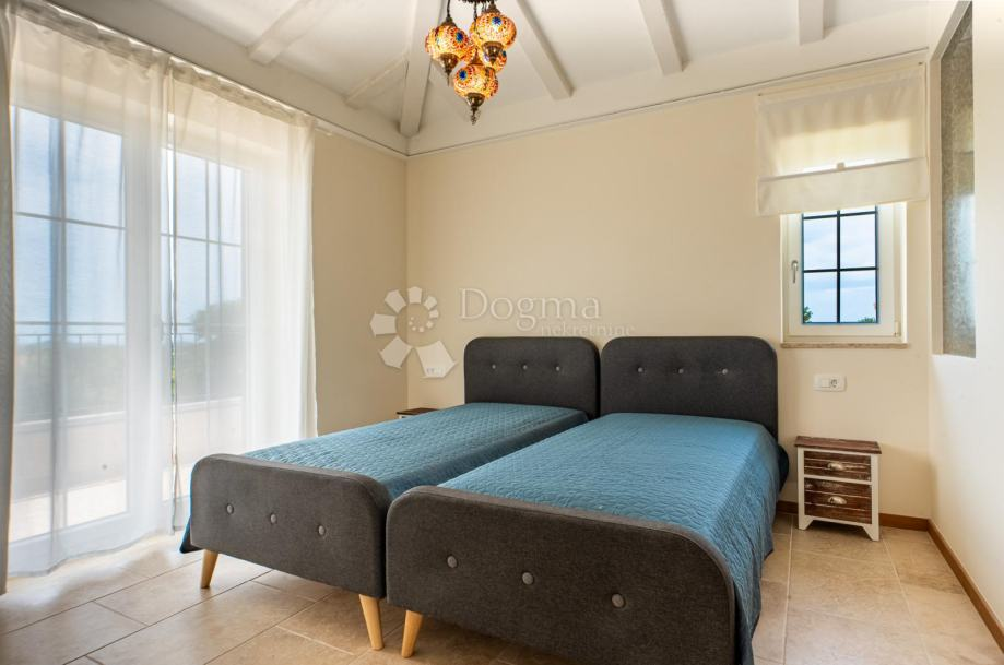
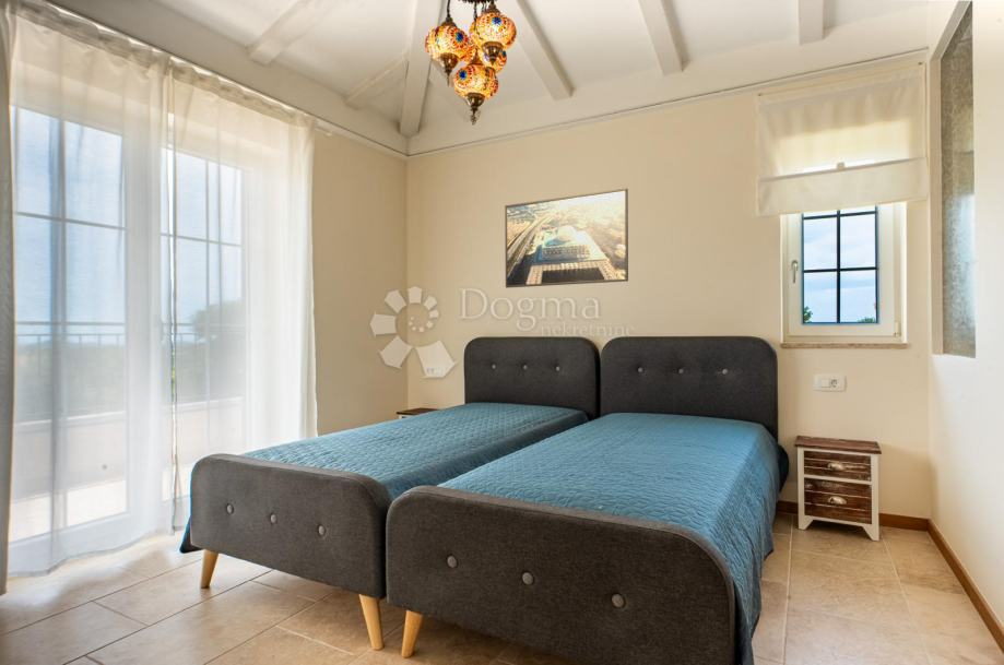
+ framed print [504,187,629,289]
